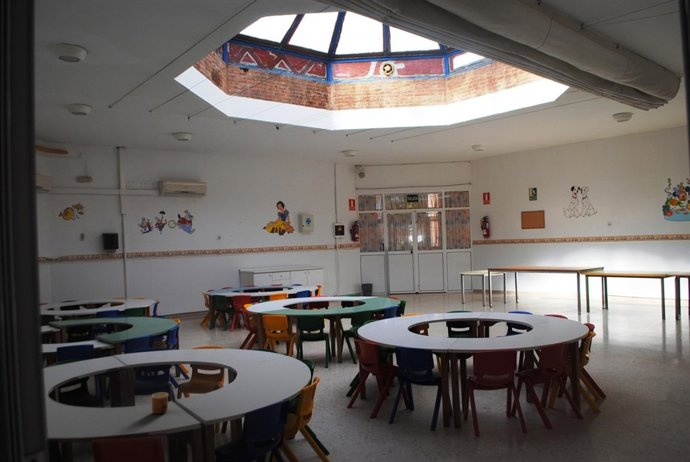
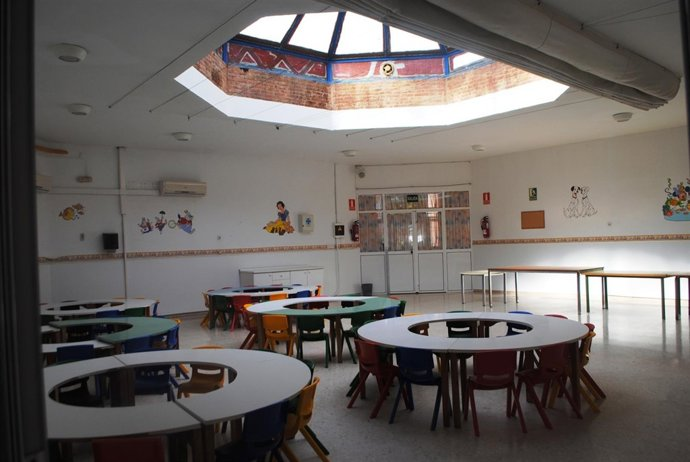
- cup [150,391,169,415]
